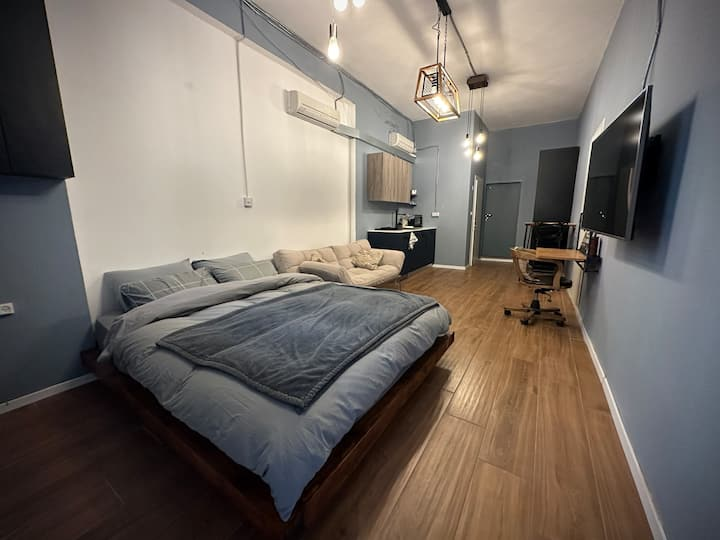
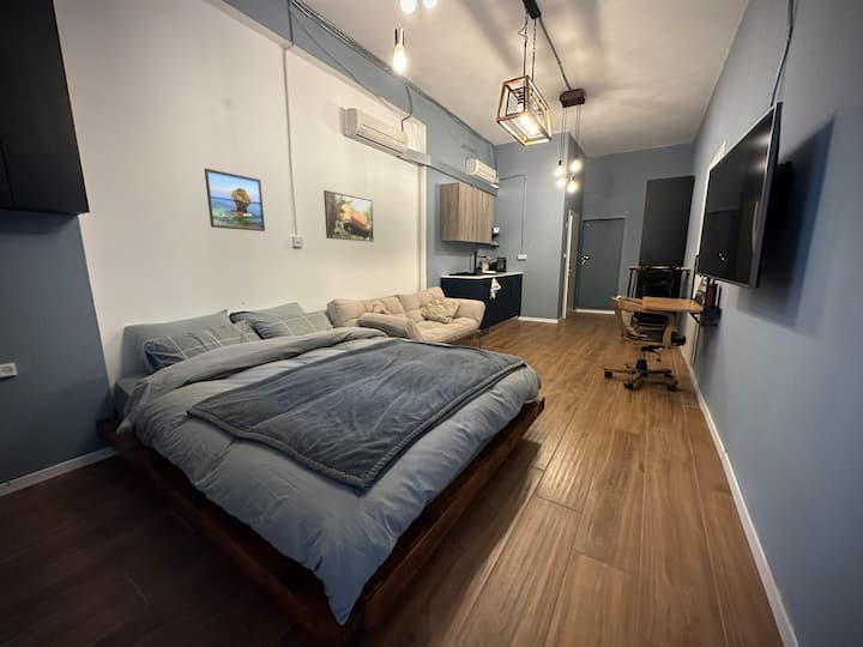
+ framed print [322,189,375,243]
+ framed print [204,168,266,232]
